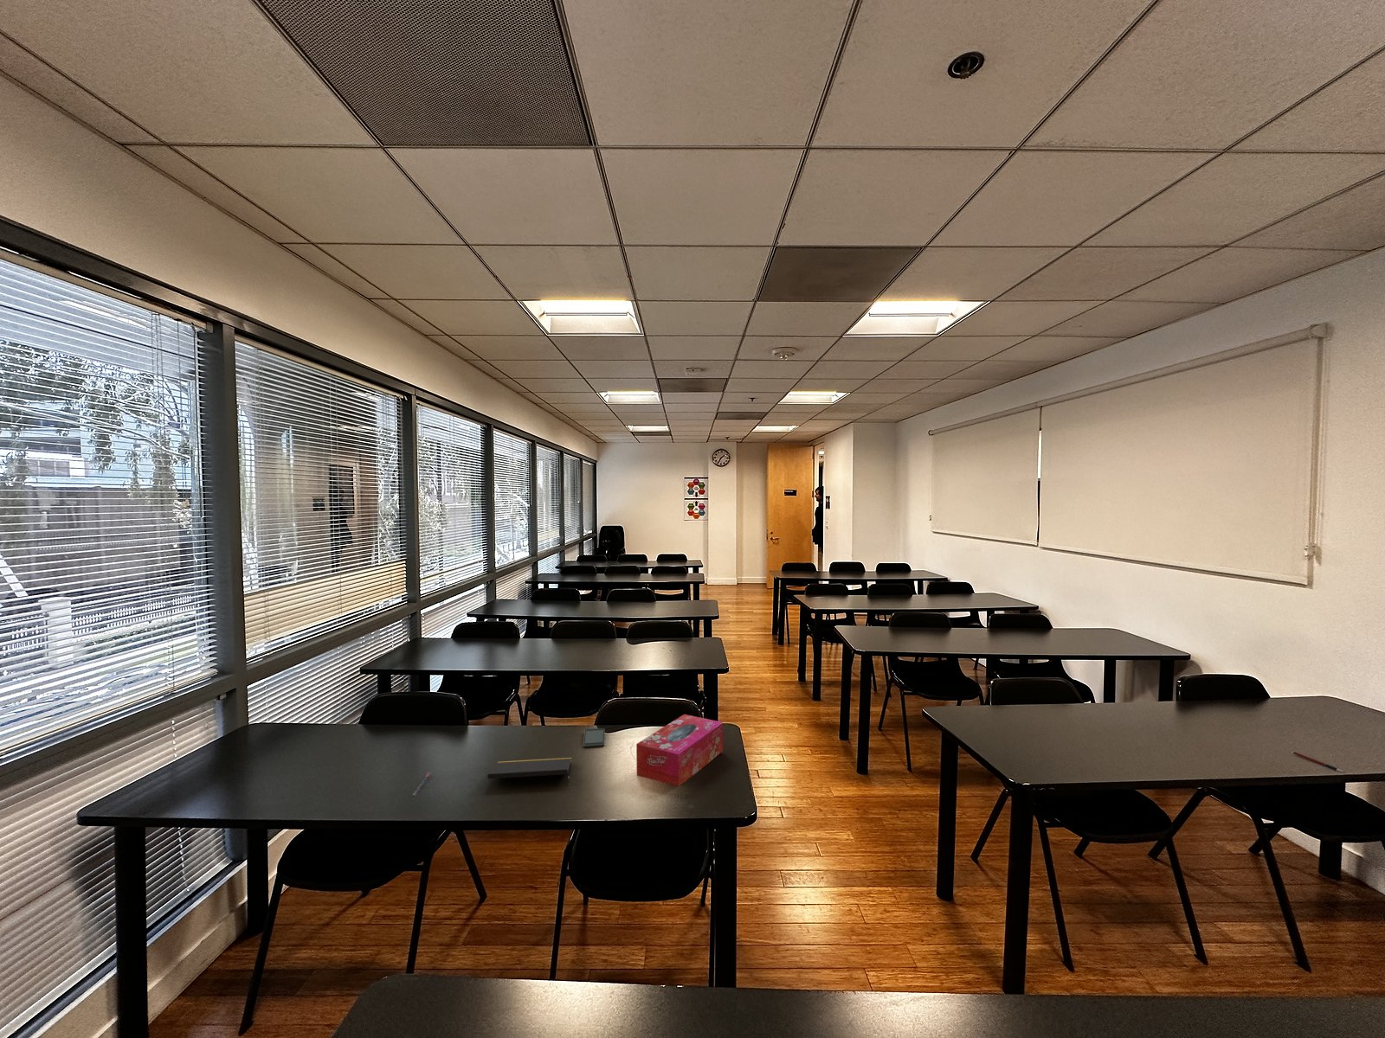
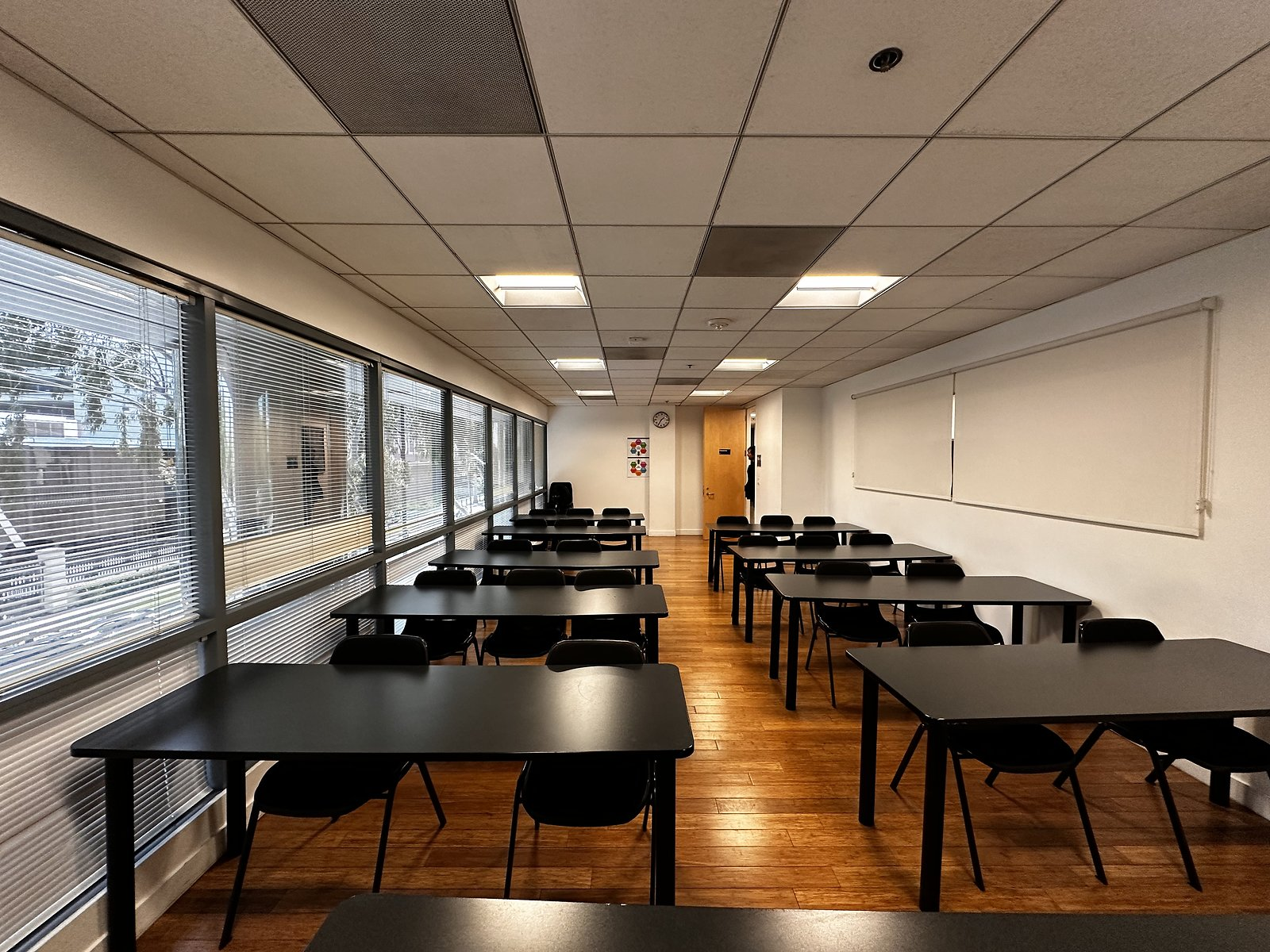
- pen [413,772,431,797]
- notepad [487,756,573,783]
- tissue box [636,714,724,786]
- pen [1290,751,1345,773]
- smartphone [582,727,605,748]
